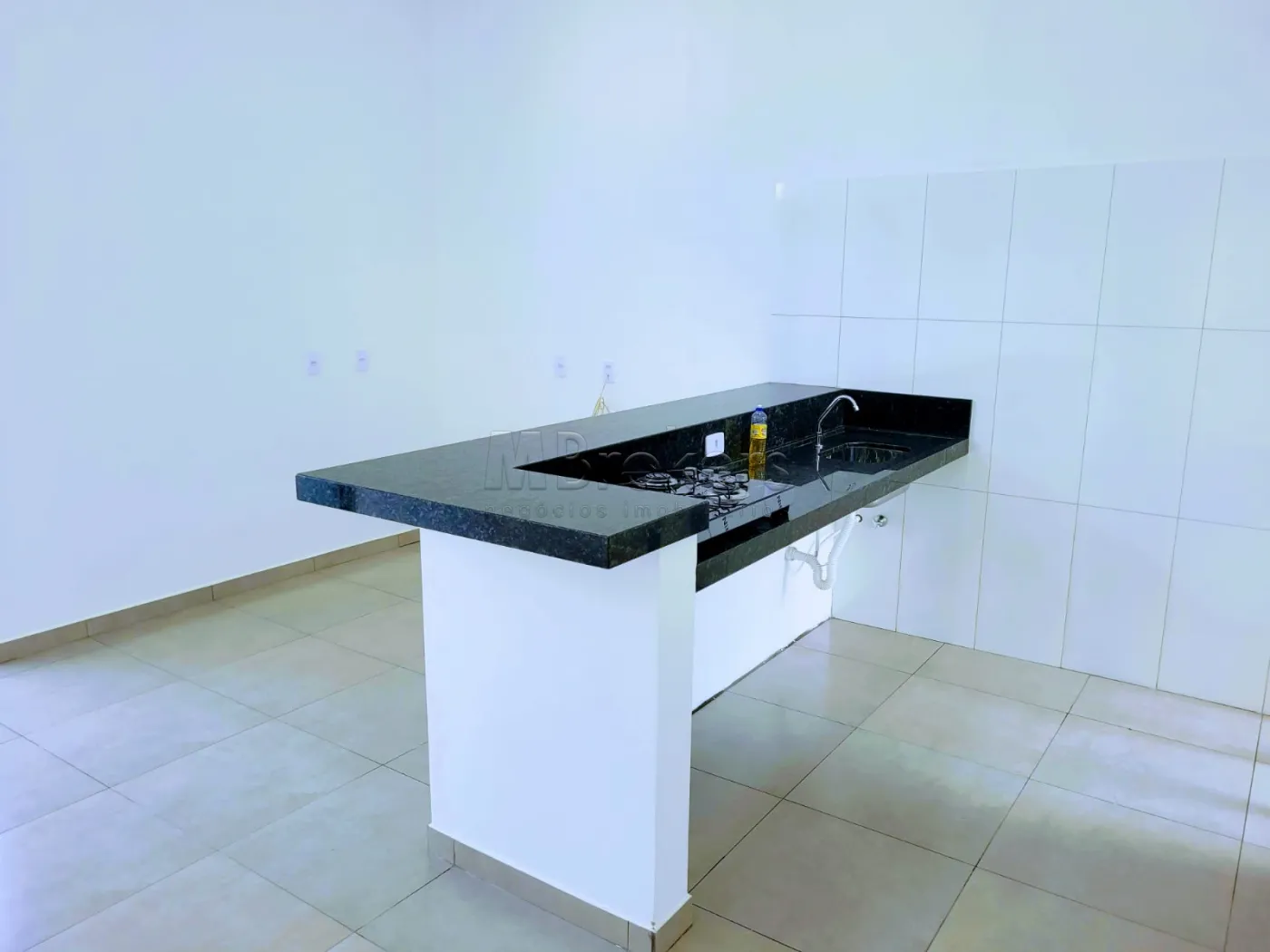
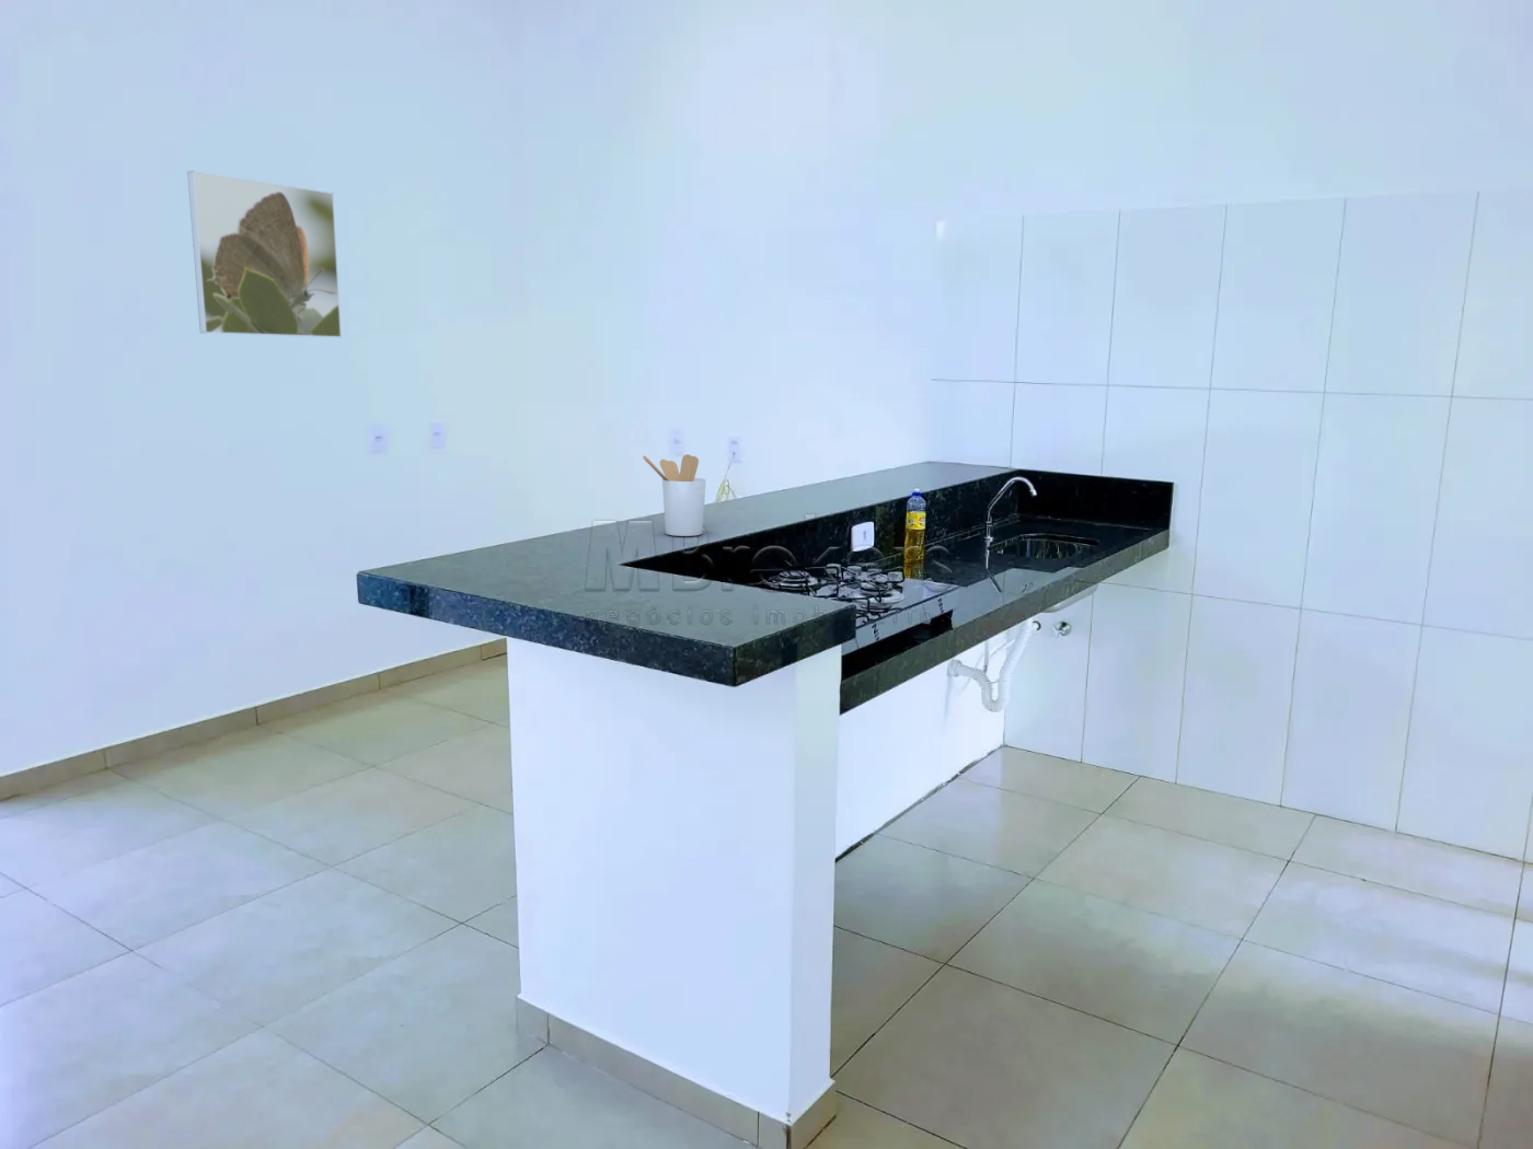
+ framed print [186,170,343,338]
+ utensil holder [642,453,707,537]
